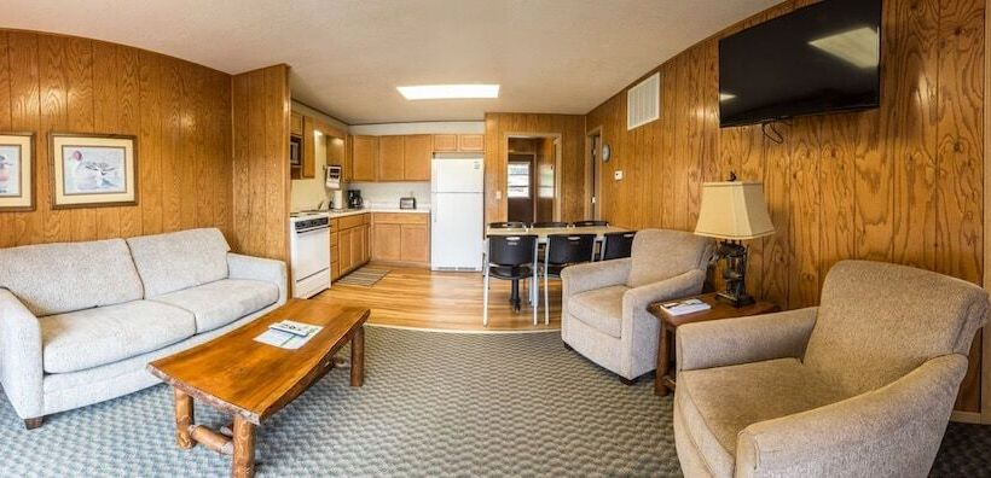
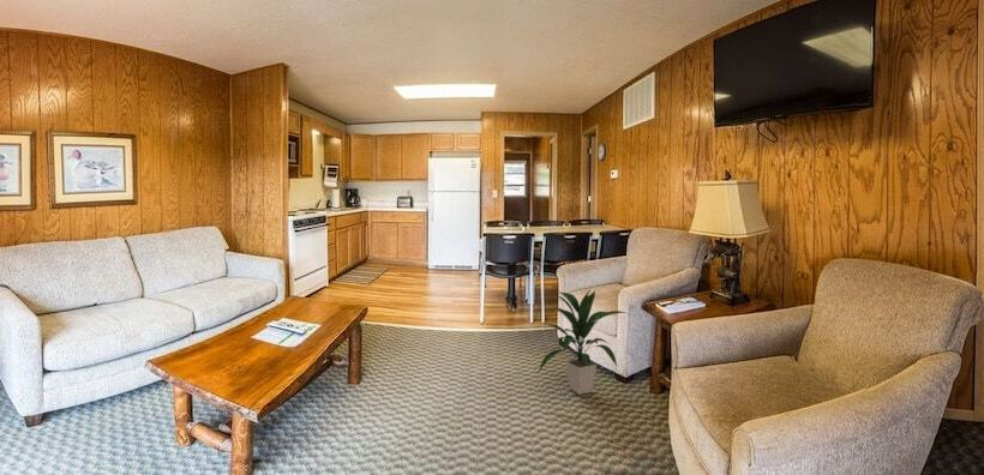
+ indoor plant [538,288,630,396]
